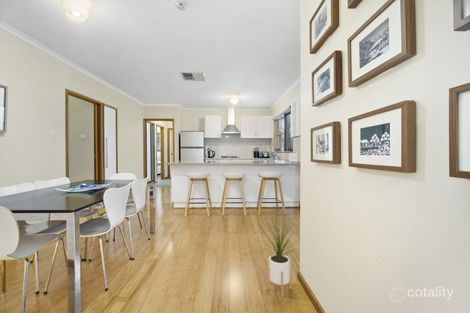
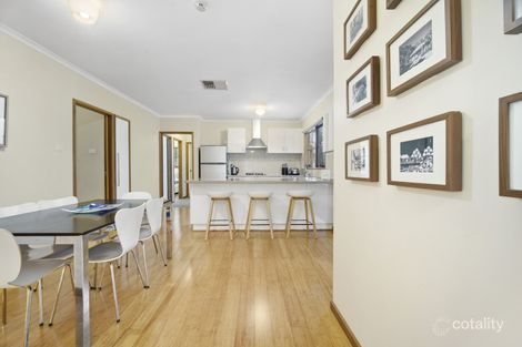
- house plant [257,206,301,298]
